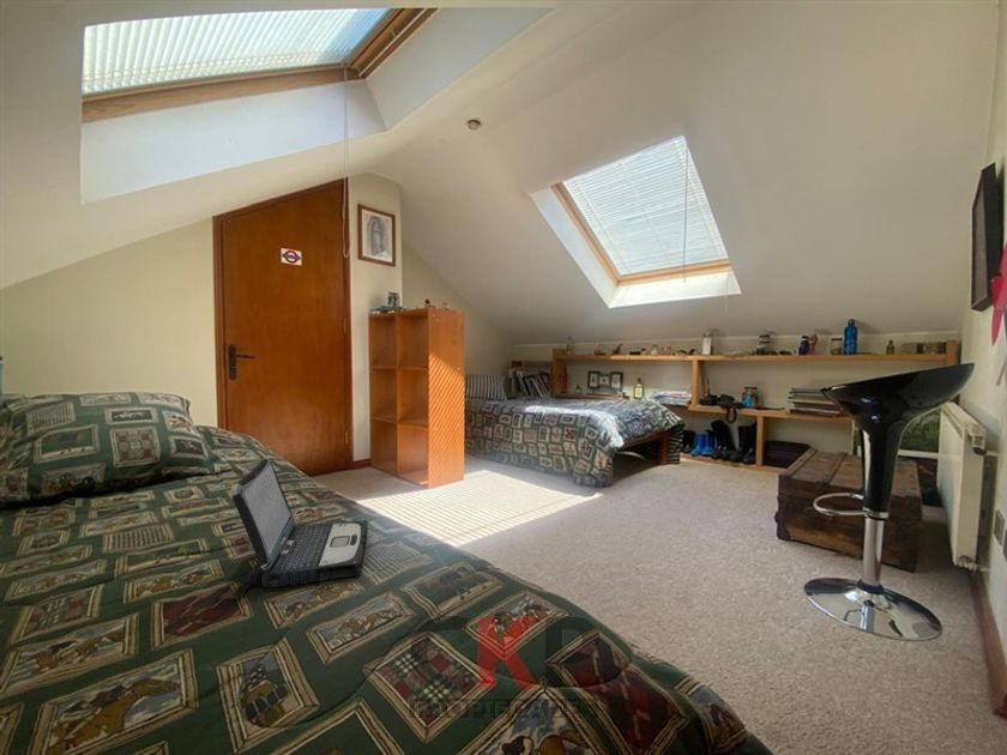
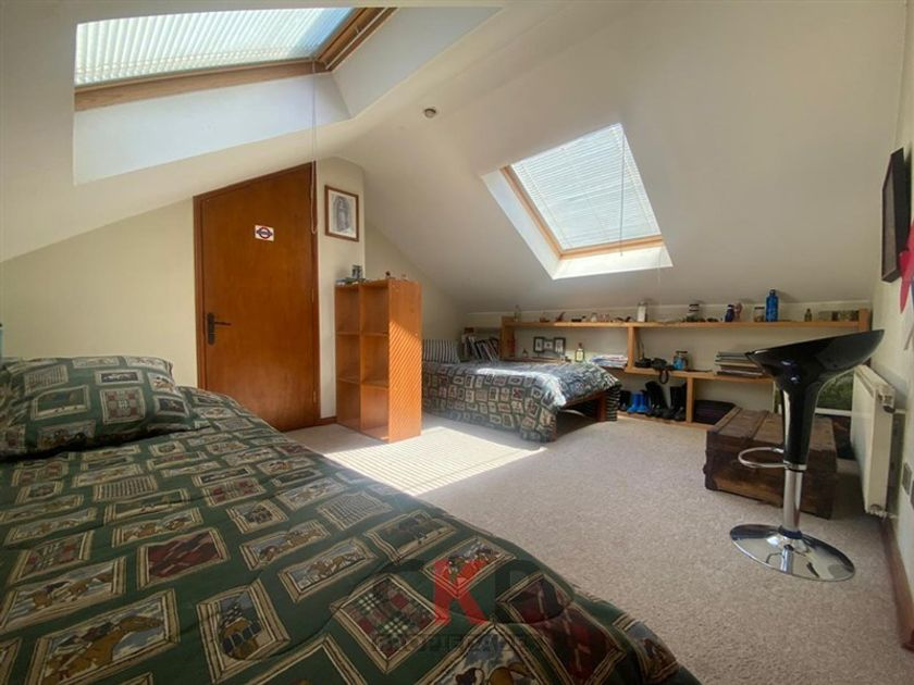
- laptop [229,457,369,599]
